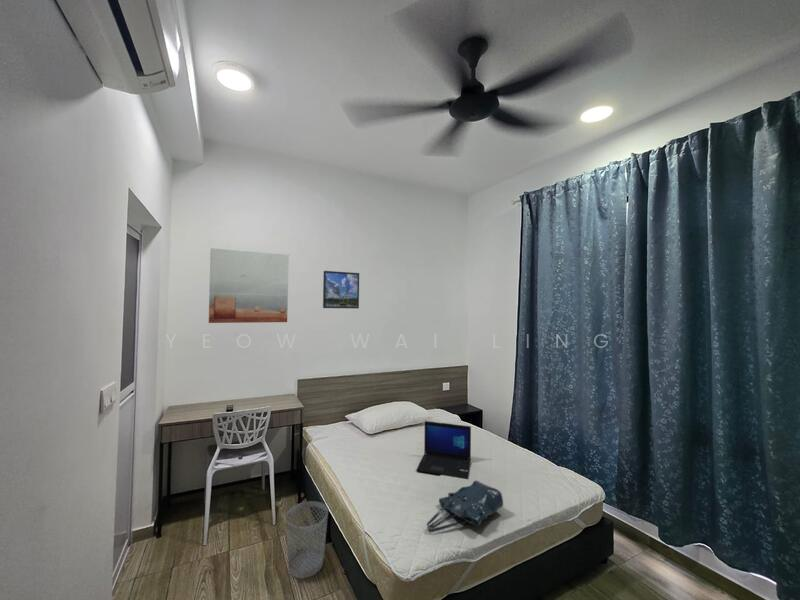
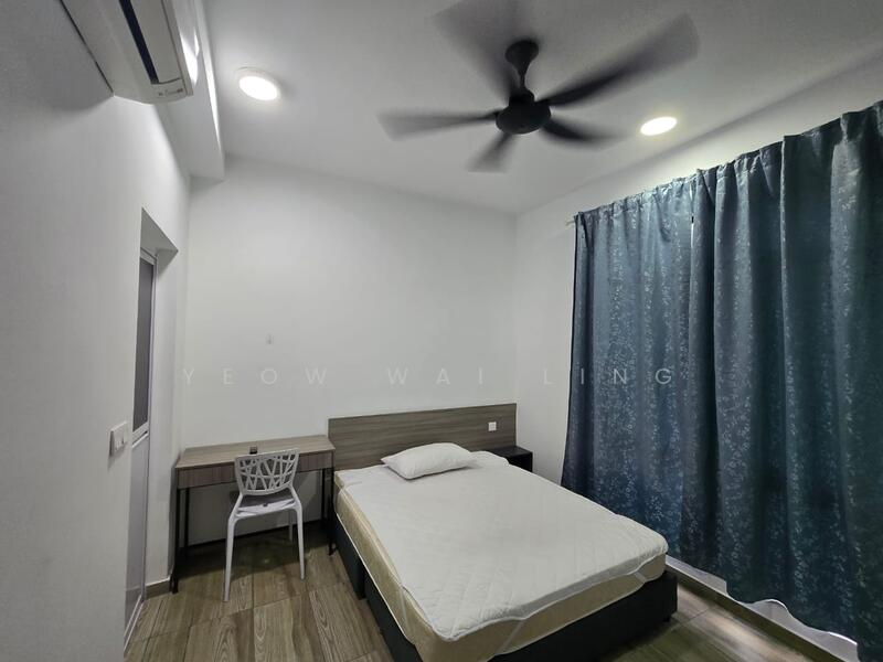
- tote bag [426,480,504,533]
- laptop [415,420,472,480]
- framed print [322,270,360,309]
- wall art [208,247,290,324]
- wastebasket [285,500,329,580]
